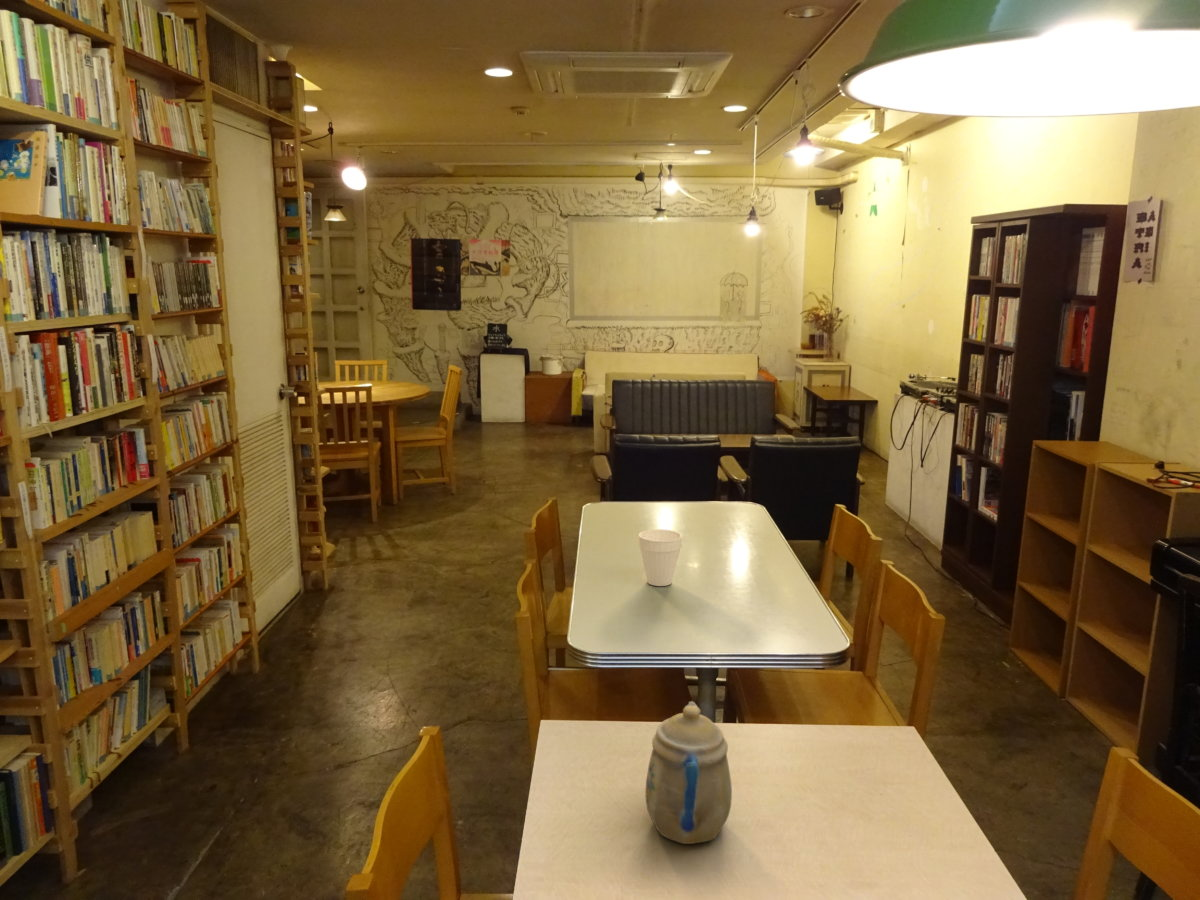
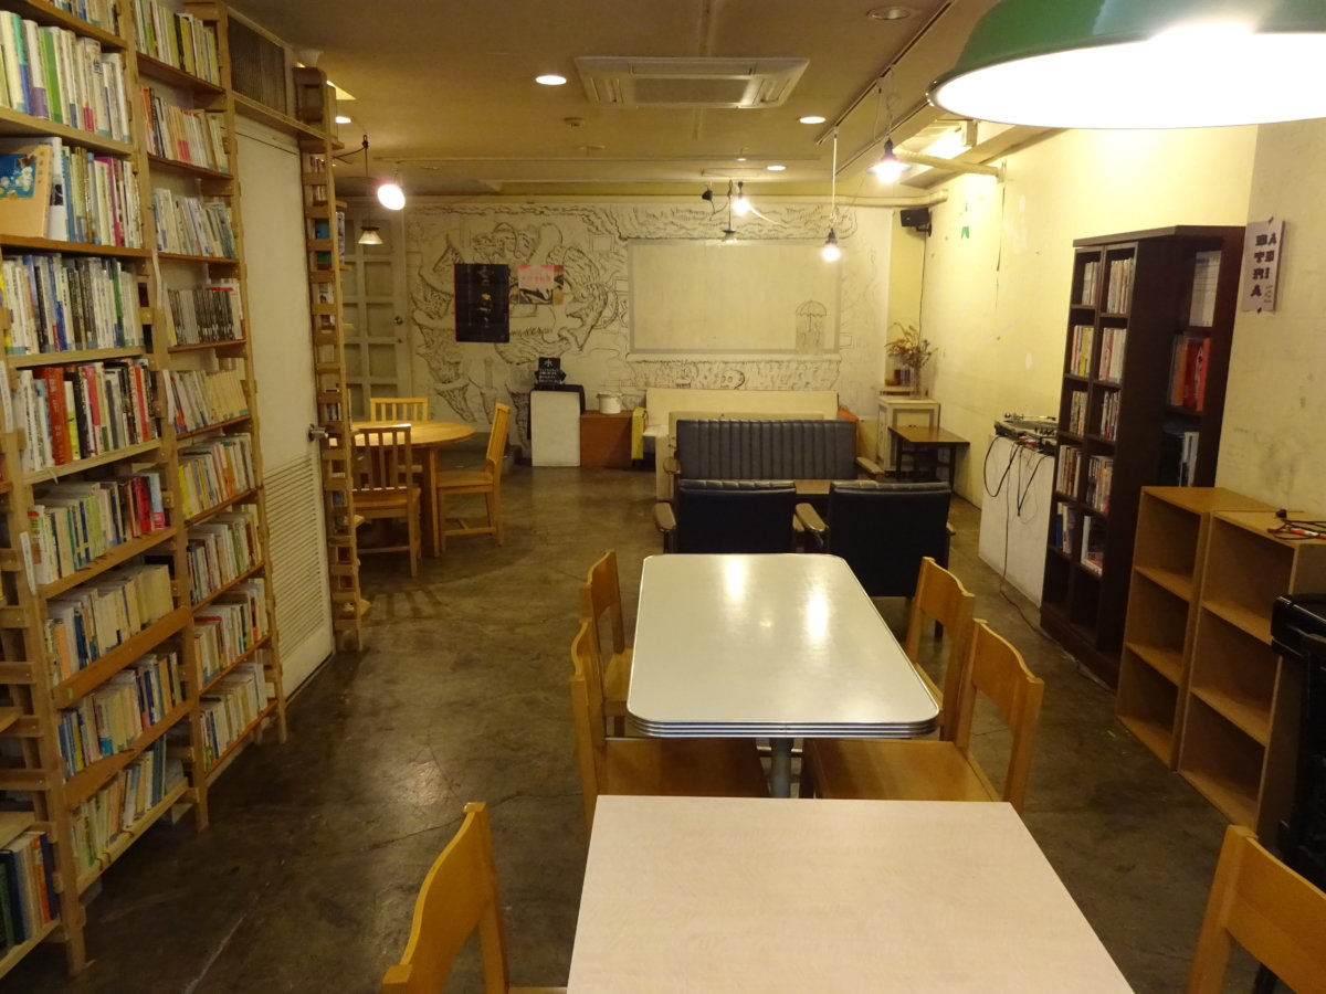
- cup [637,528,683,587]
- teapot [644,700,733,845]
